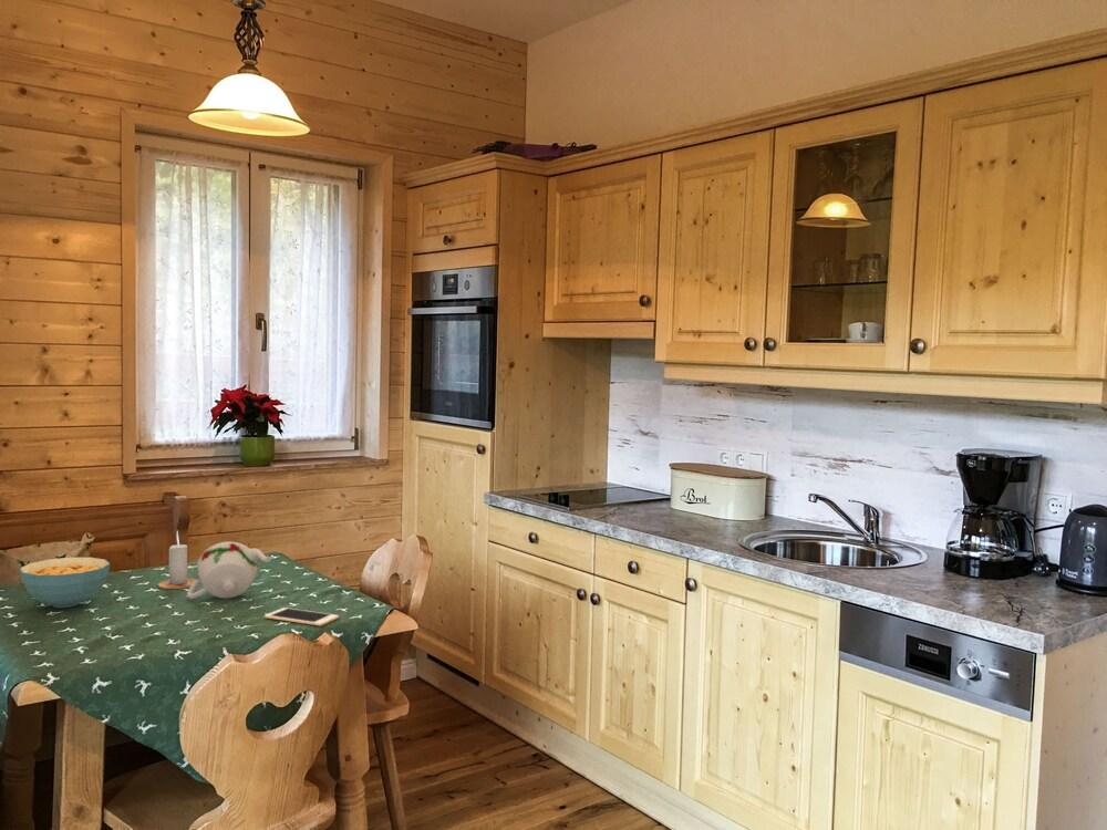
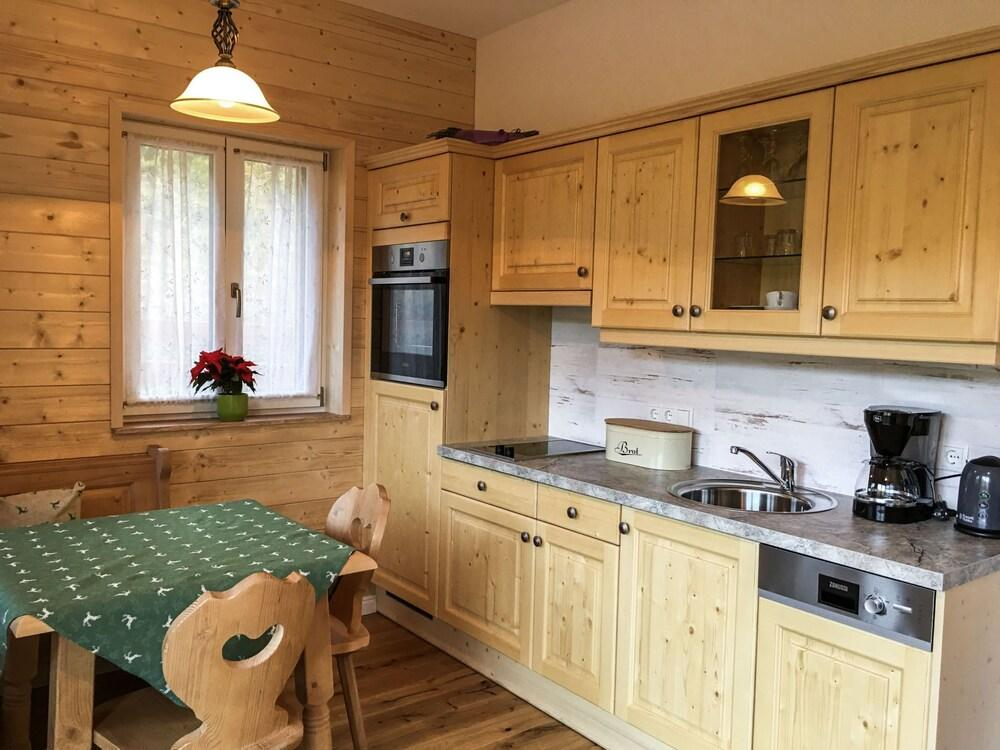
- teapot [186,541,273,600]
- cereal bowl [19,557,111,609]
- cell phone [263,606,340,627]
- candle [157,531,197,590]
